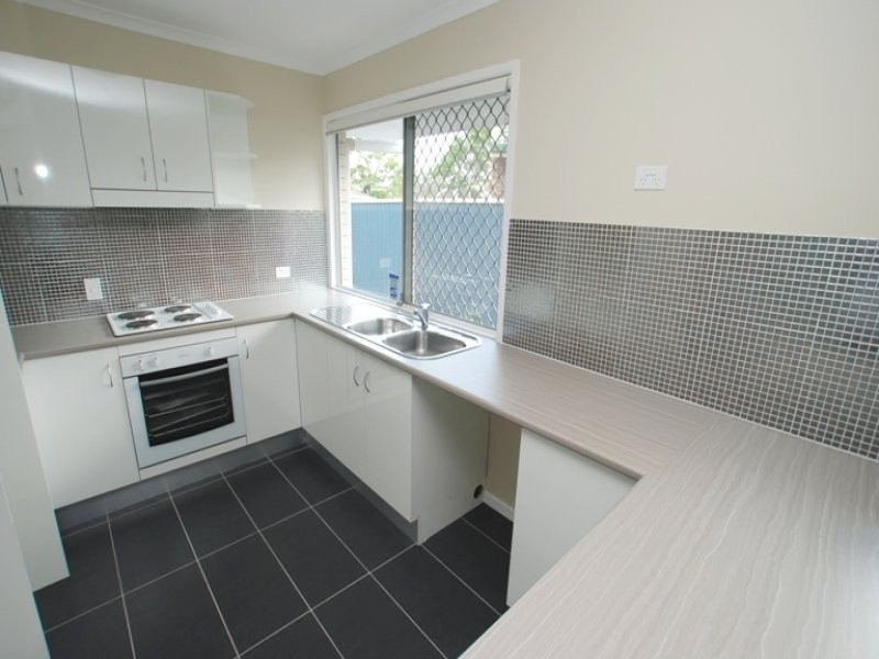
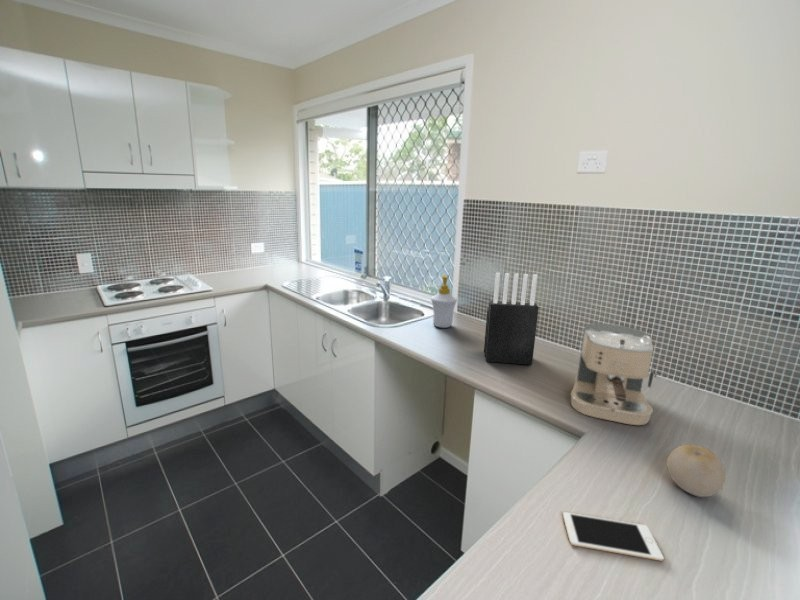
+ cell phone [562,511,665,562]
+ coffee maker [570,322,658,426]
+ knife block [483,272,540,366]
+ fruit [665,444,726,498]
+ soap bottle [430,274,458,329]
